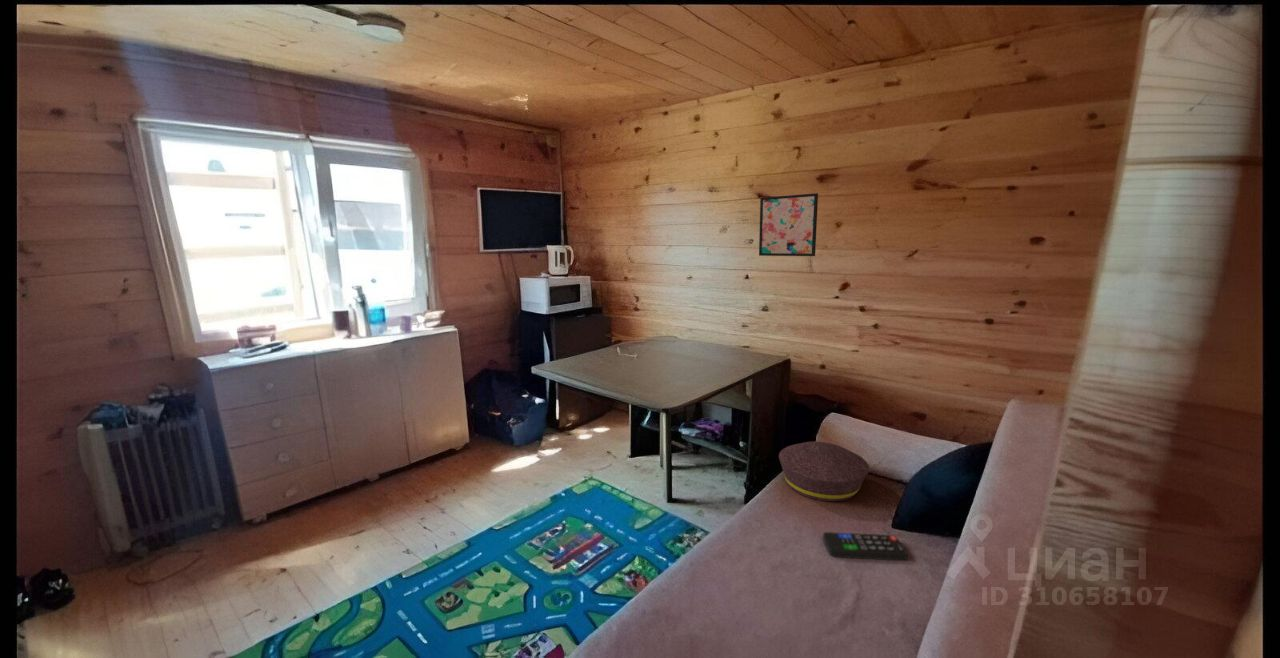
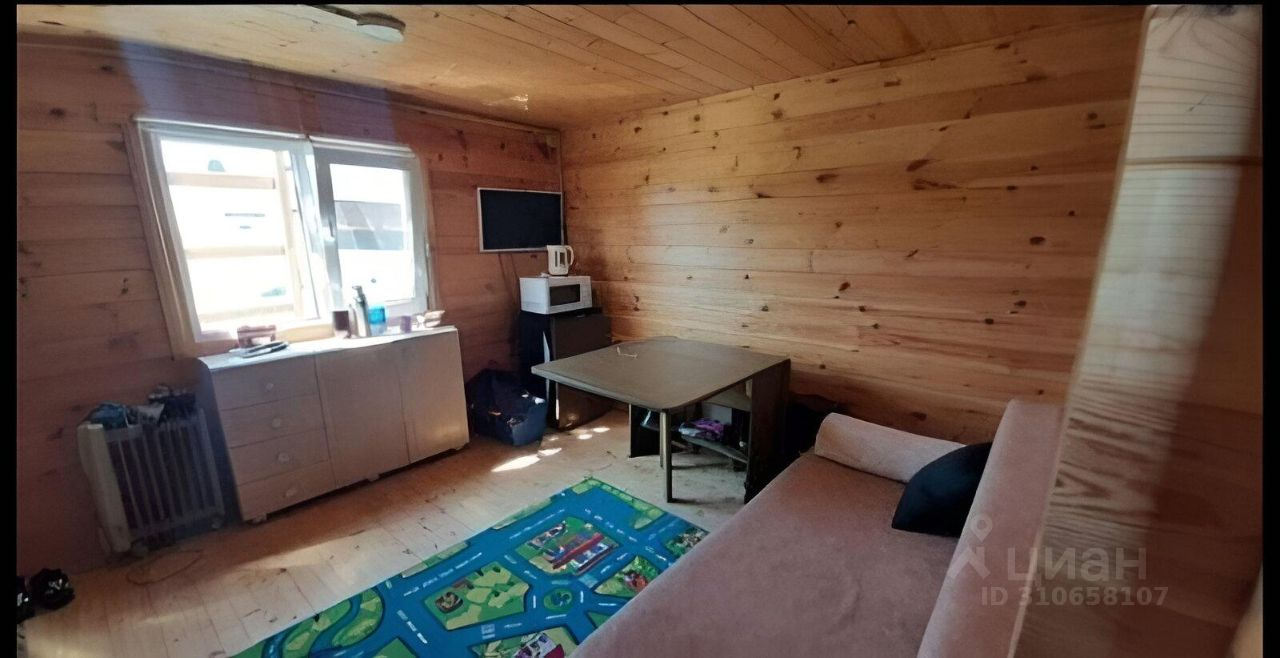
- remote control [822,531,908,561]
- cushion [778,440,870,502]
- wall art [758,192,819,257]
